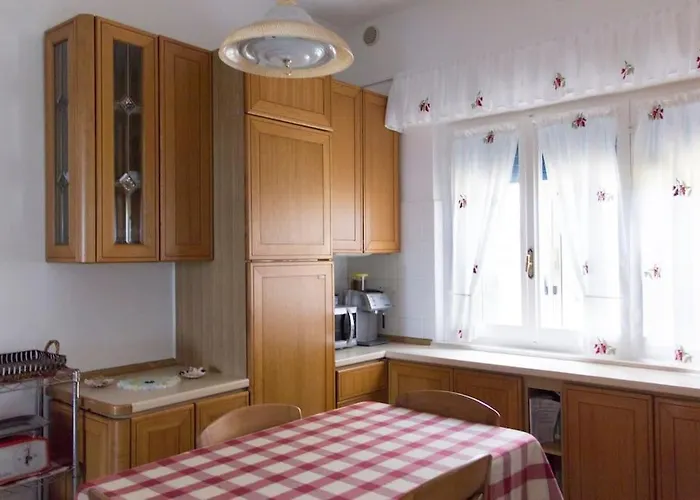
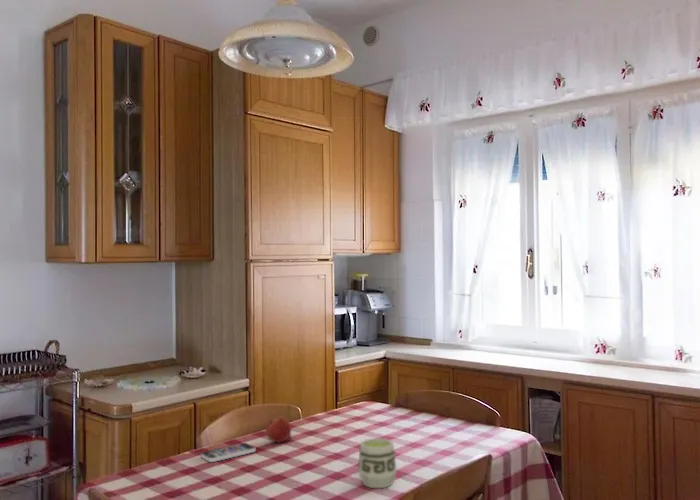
+ cup [357,437,398,489]
+ smartphone [200,442,256,463]
+ fruit [265,415,293,443]
